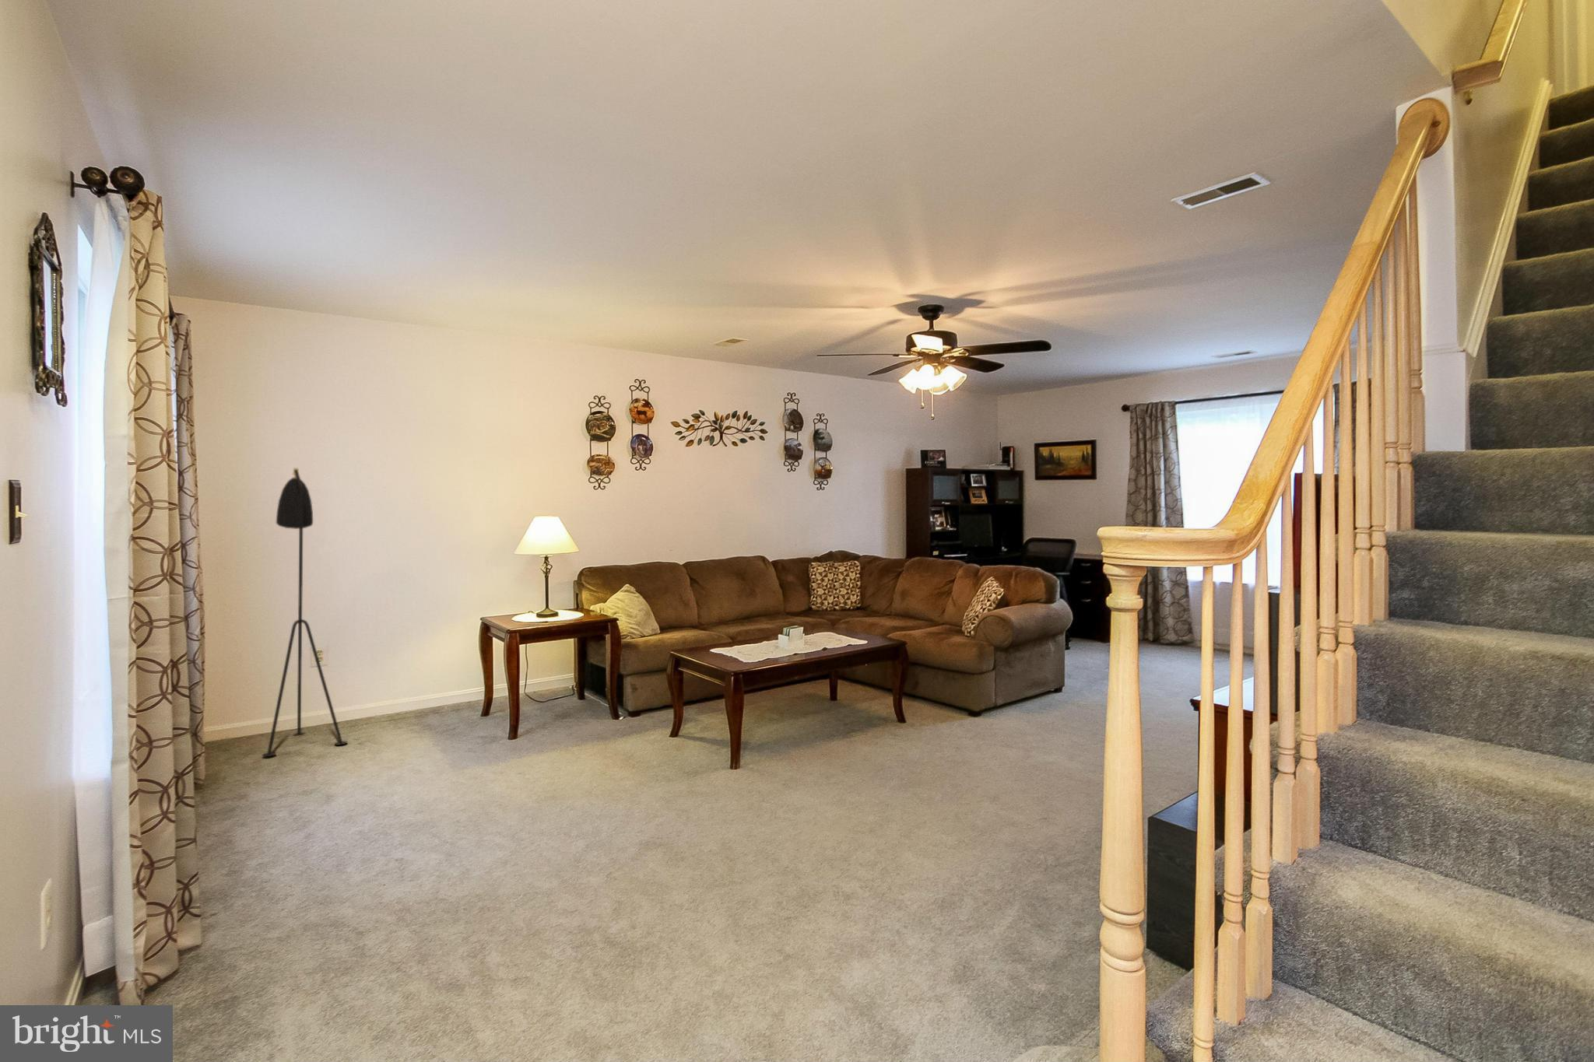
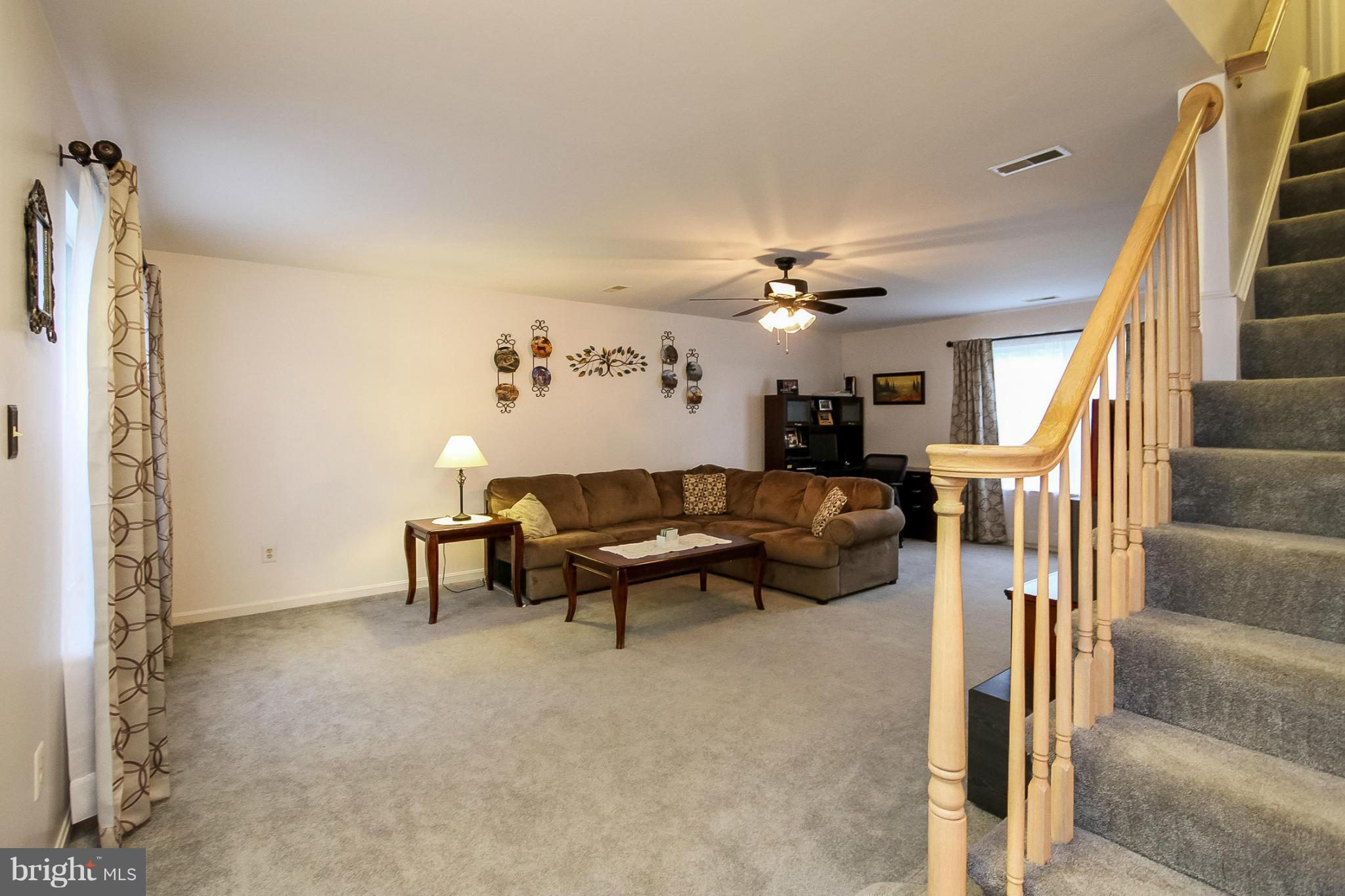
- floor lamp [261,467,348,757]
